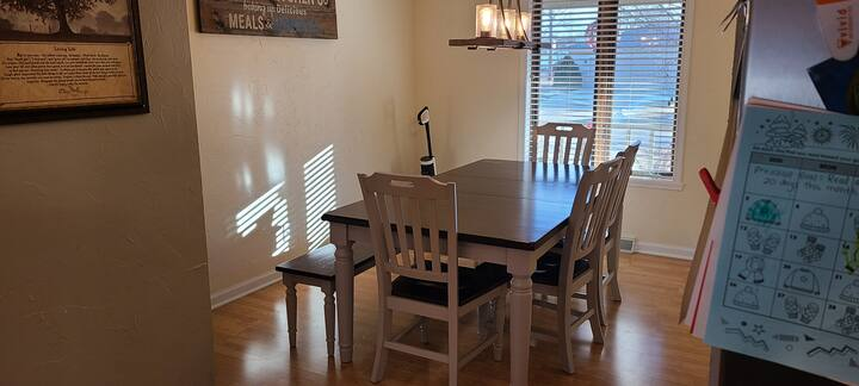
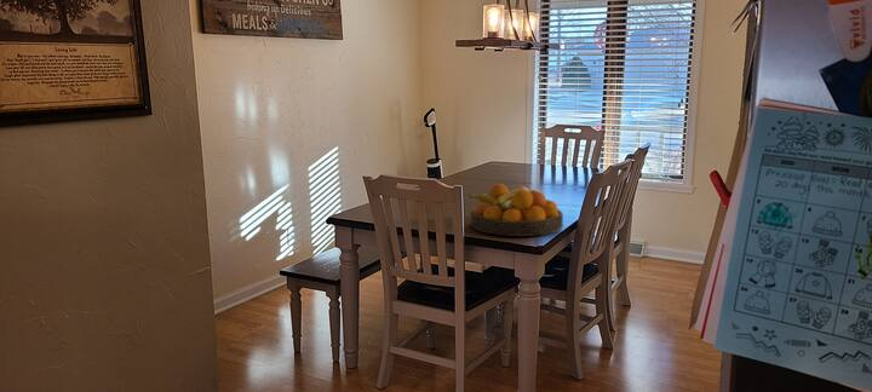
+ fruit bowl [469,183,564,237]
